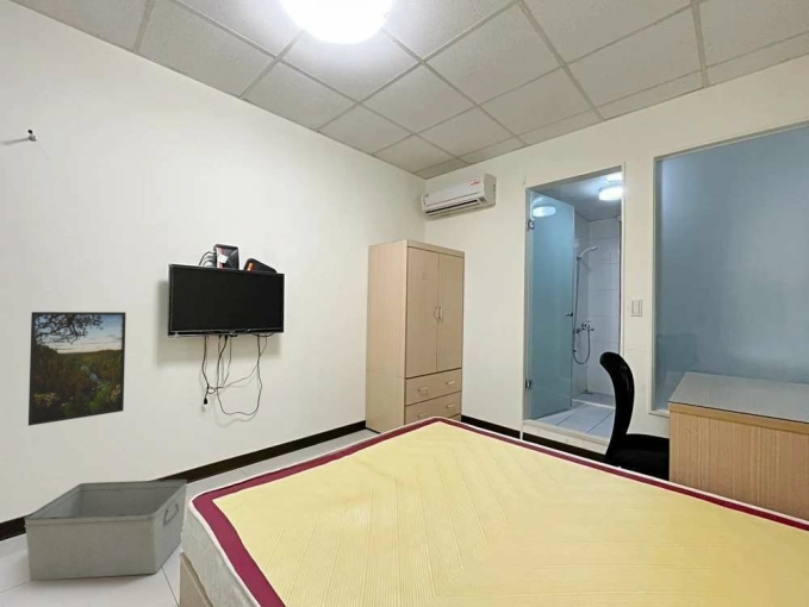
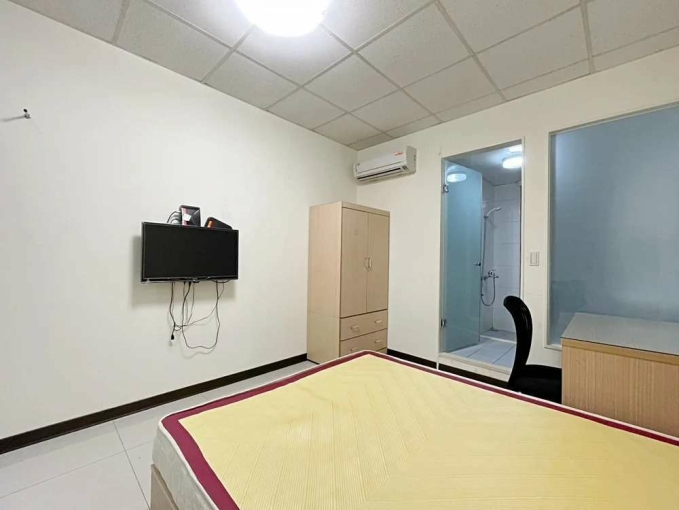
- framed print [27,311,127,427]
- storage bin [23,478,188,582]
